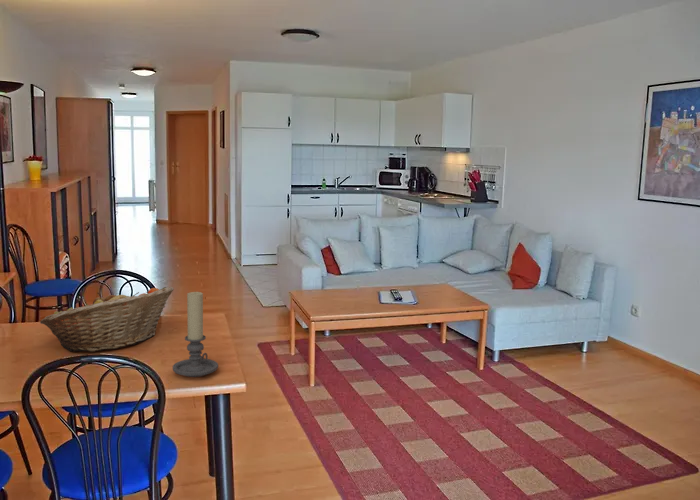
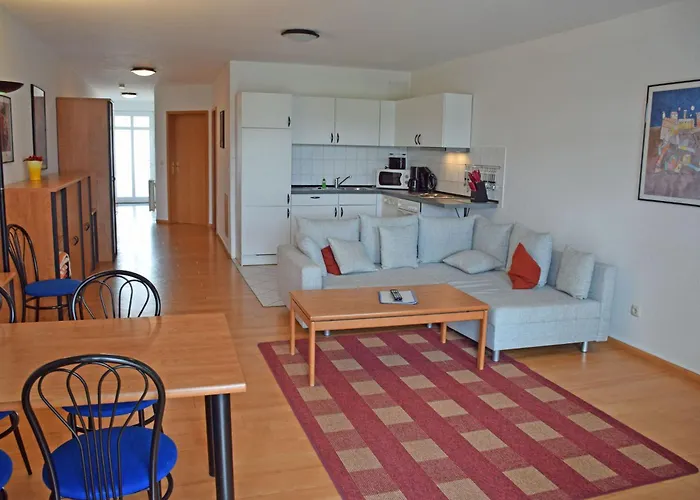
- candle holder [172,291,219,378]
- fruit basket [39,286,175,353]
